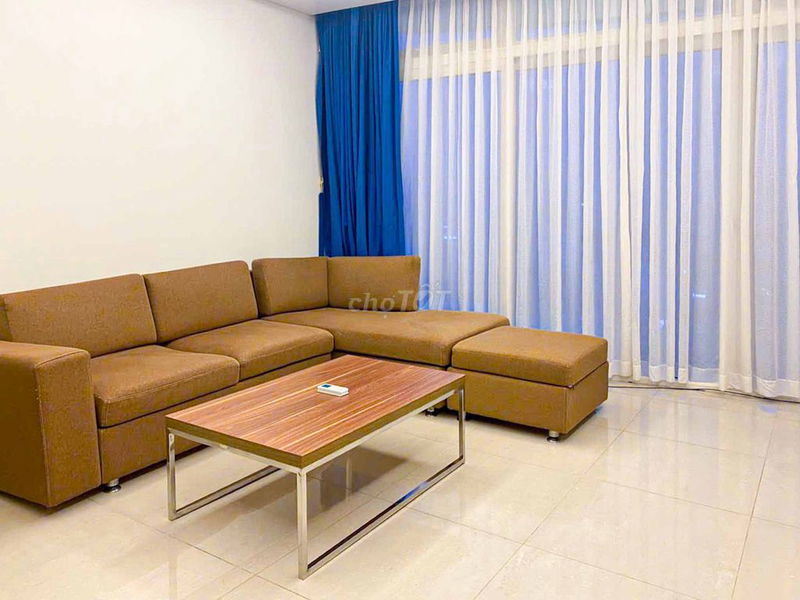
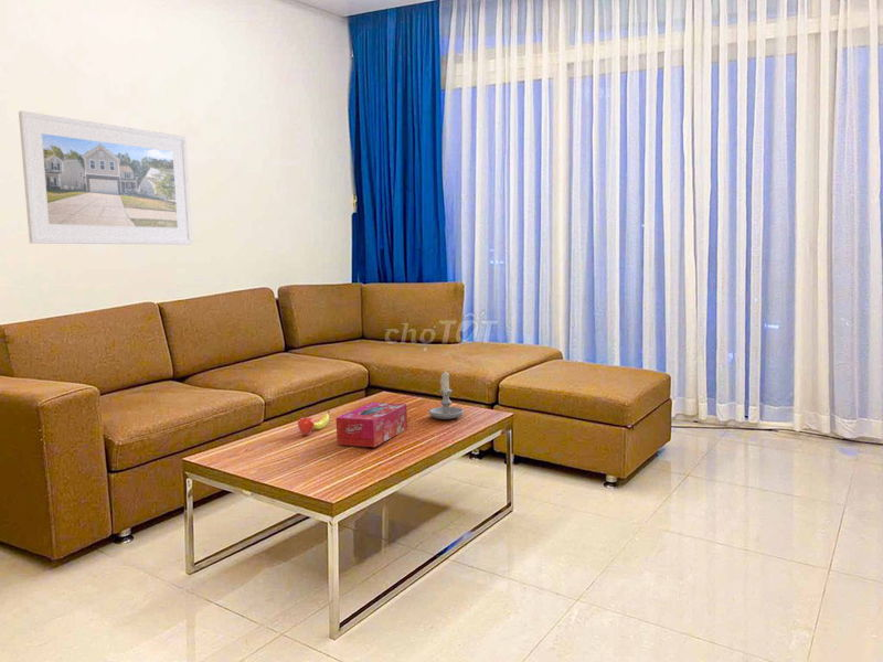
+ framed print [18,110,193,245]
+ tissue box [334,402,408,448]
+ candle [428,371,465,420]
+ fruit [297,409,331,436]
